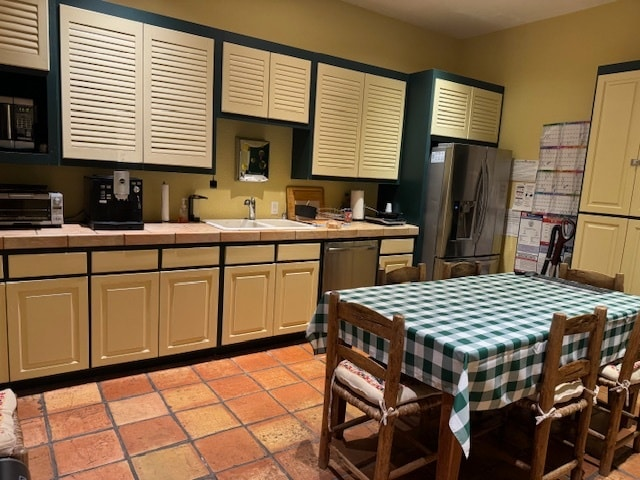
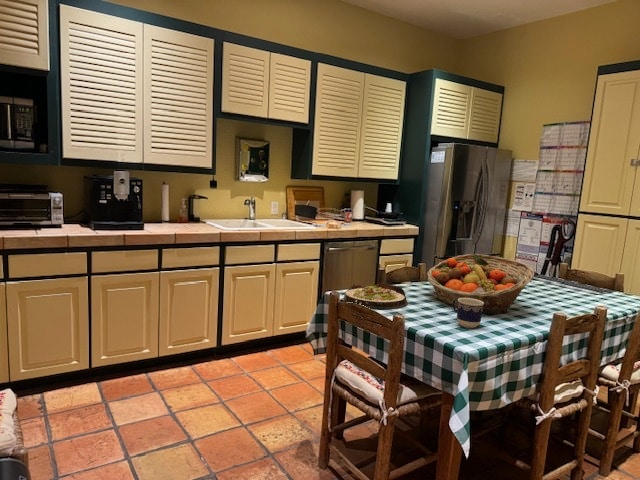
+ fruit basket [426,253,535,315]
+ cup [451,298,484,329]
+ salad plate [343,282,409,309]
